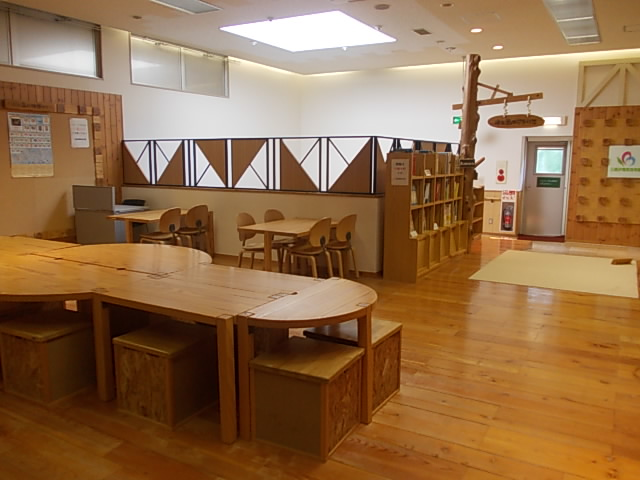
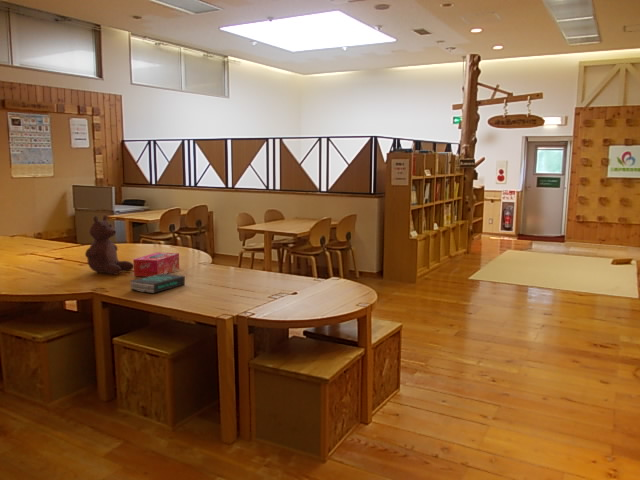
+ tissue box [132,251,180,277]
+ book [129,273,186,294]
+ teddy bear [84,214,134,276]
